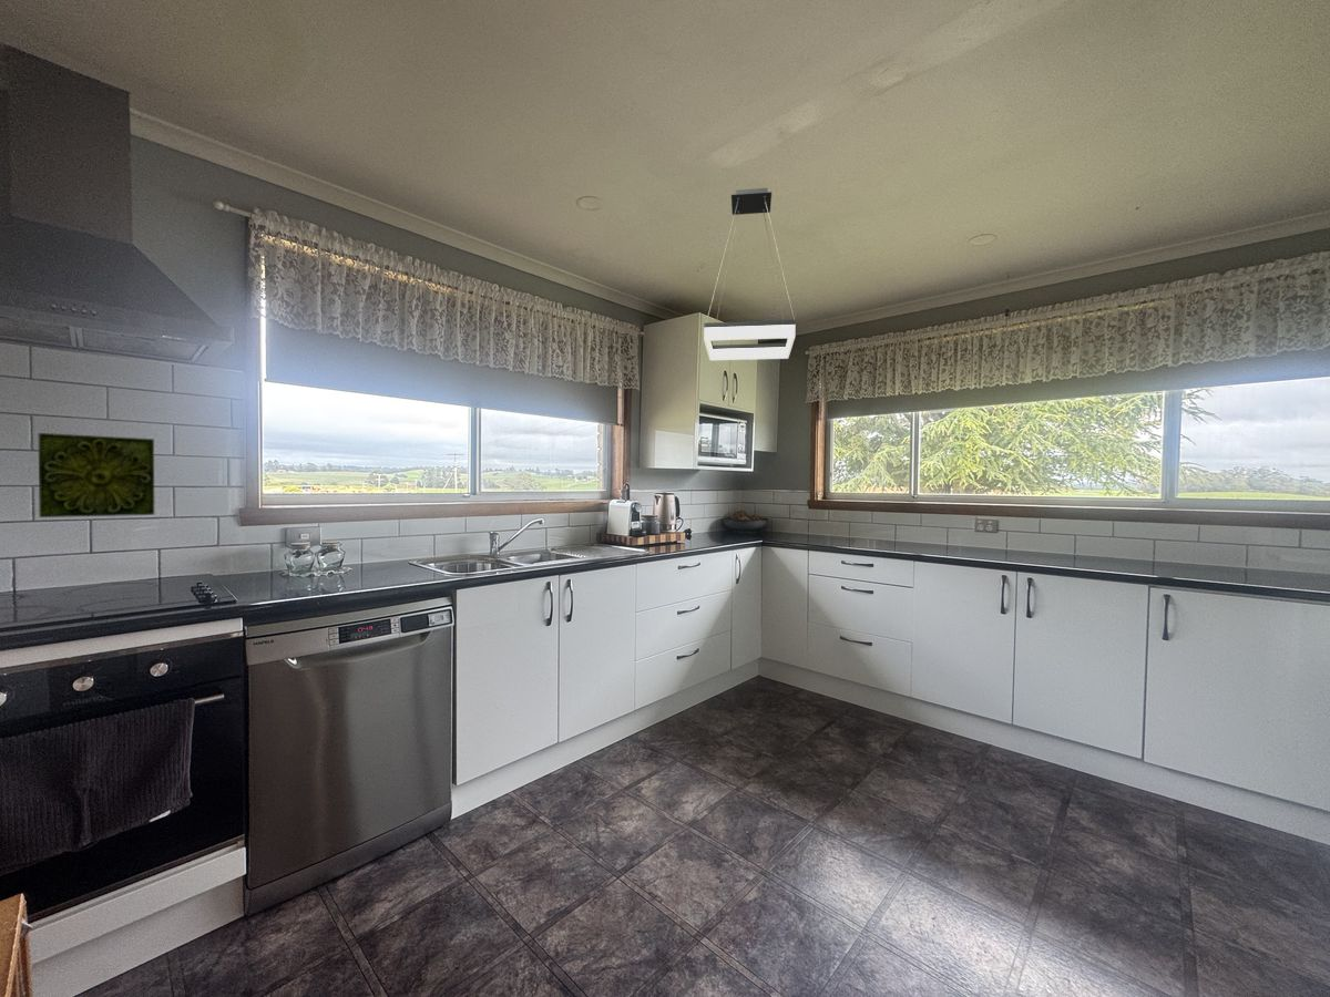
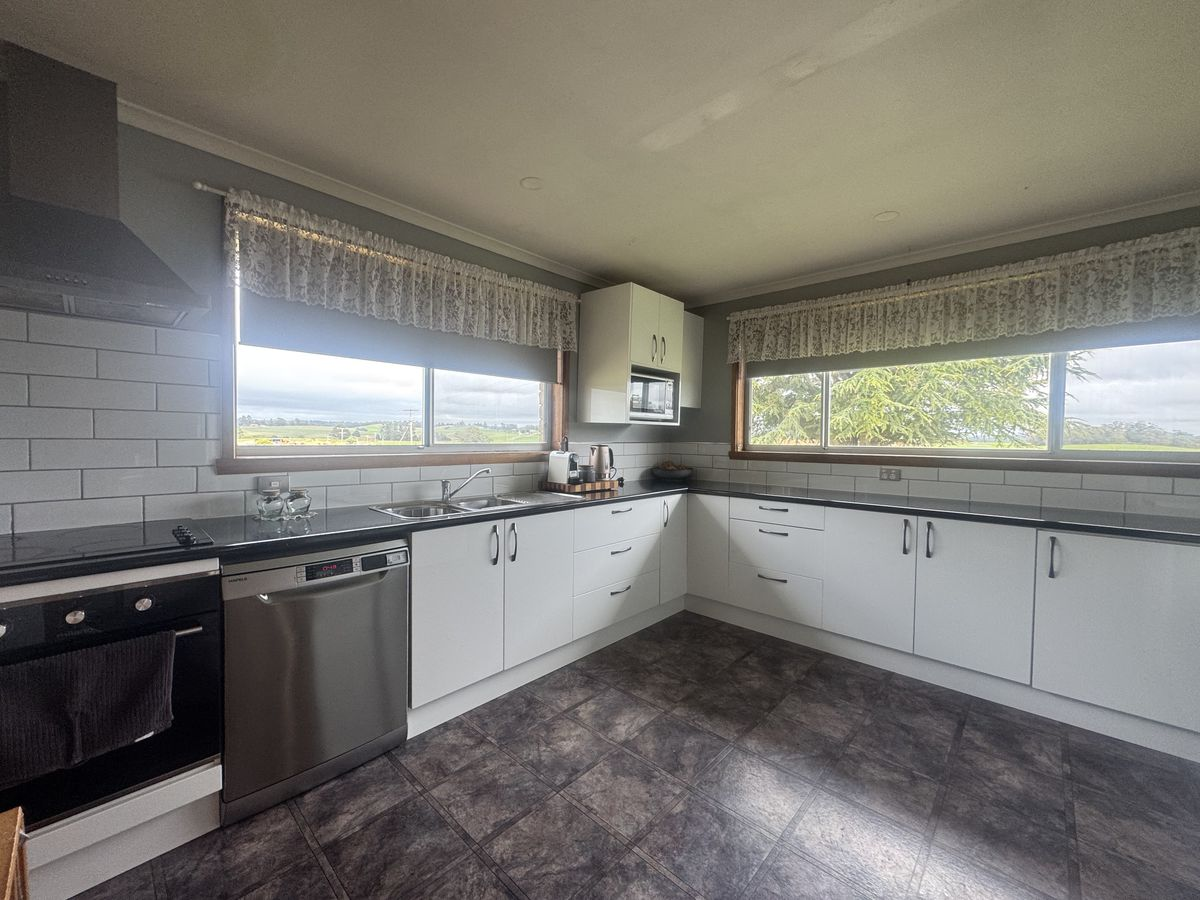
- decorative tile [38,432,155,518]
- pendant light [703,187,797,361]
